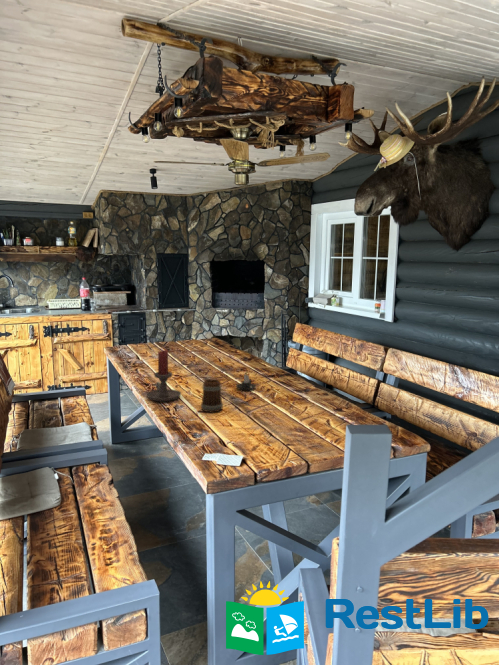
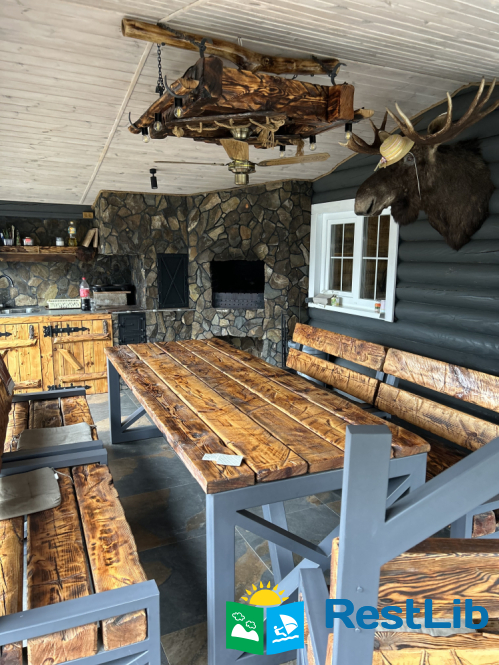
- candle [235,370,257,391]
- beer mug [200,377,224,413]
- candle holder [145,349,182,402]
